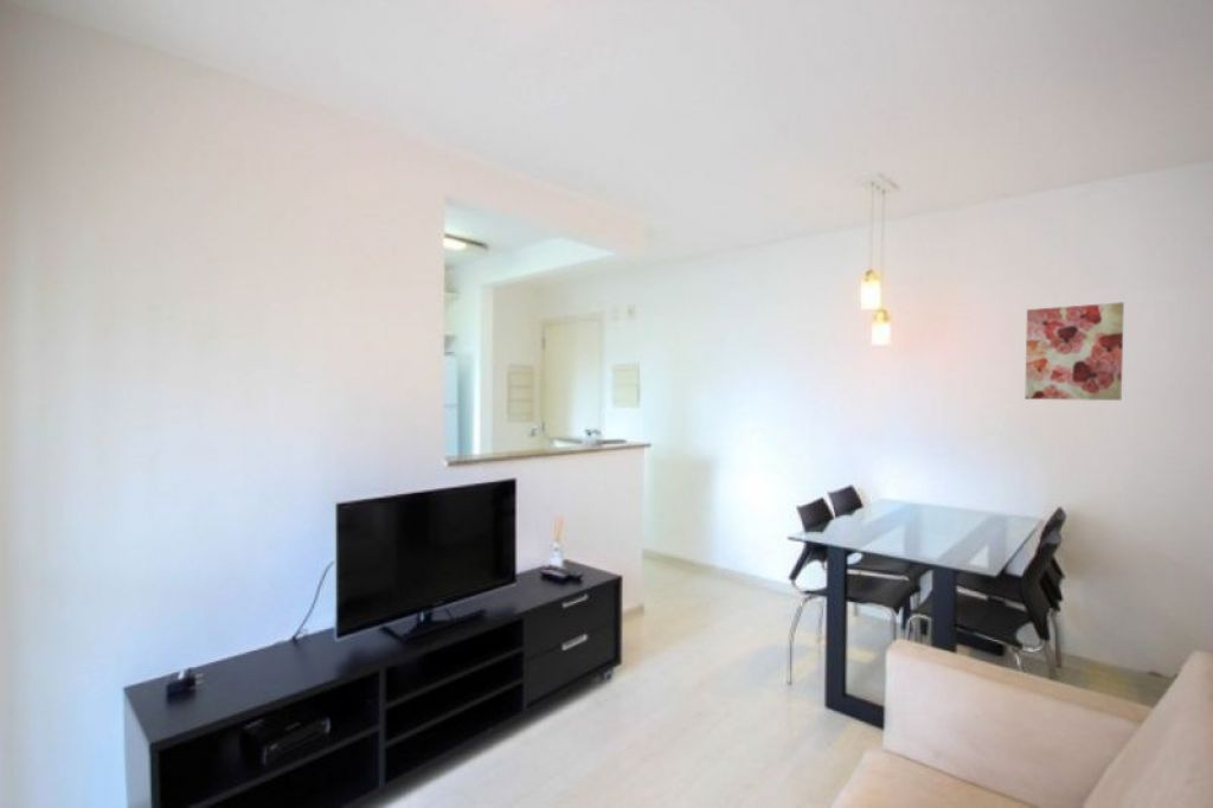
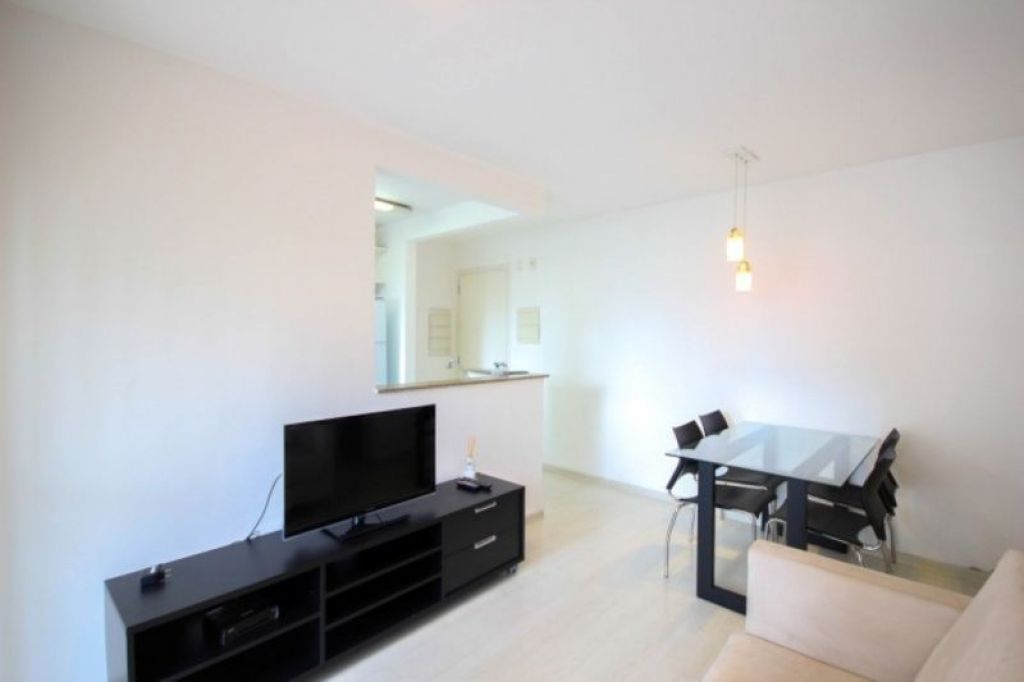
- wall art [1023,301,1125,402]
